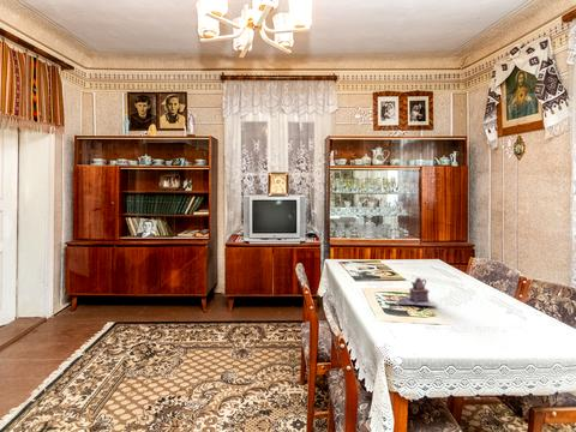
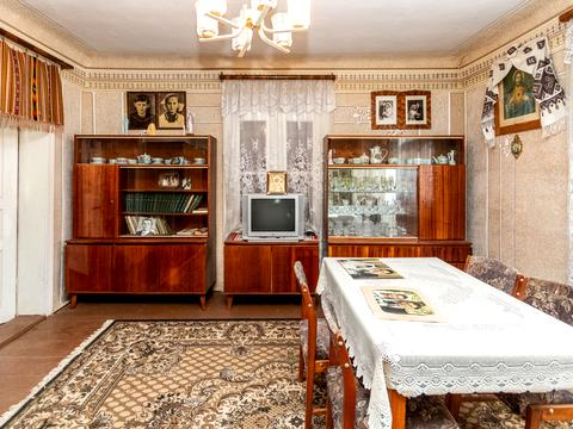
- teapot [397,276,438,307]
